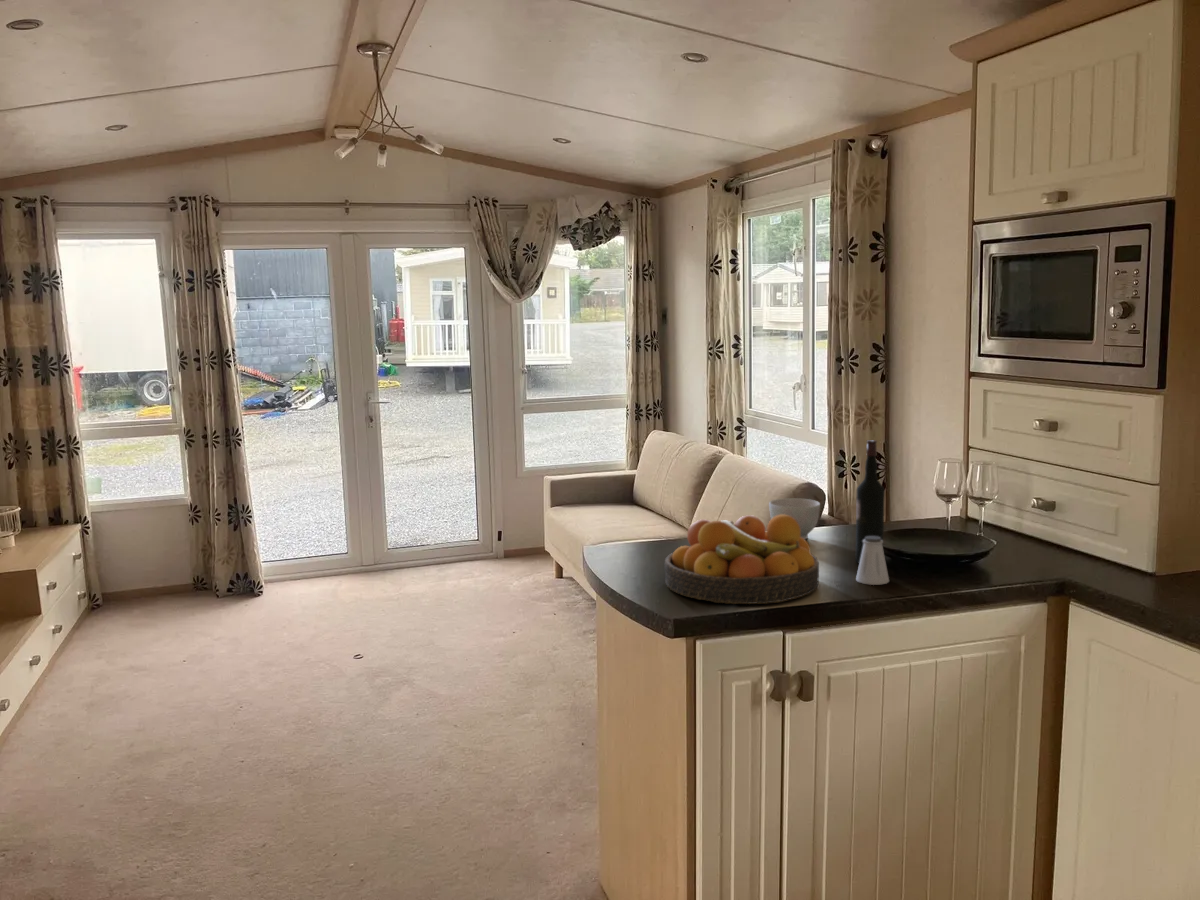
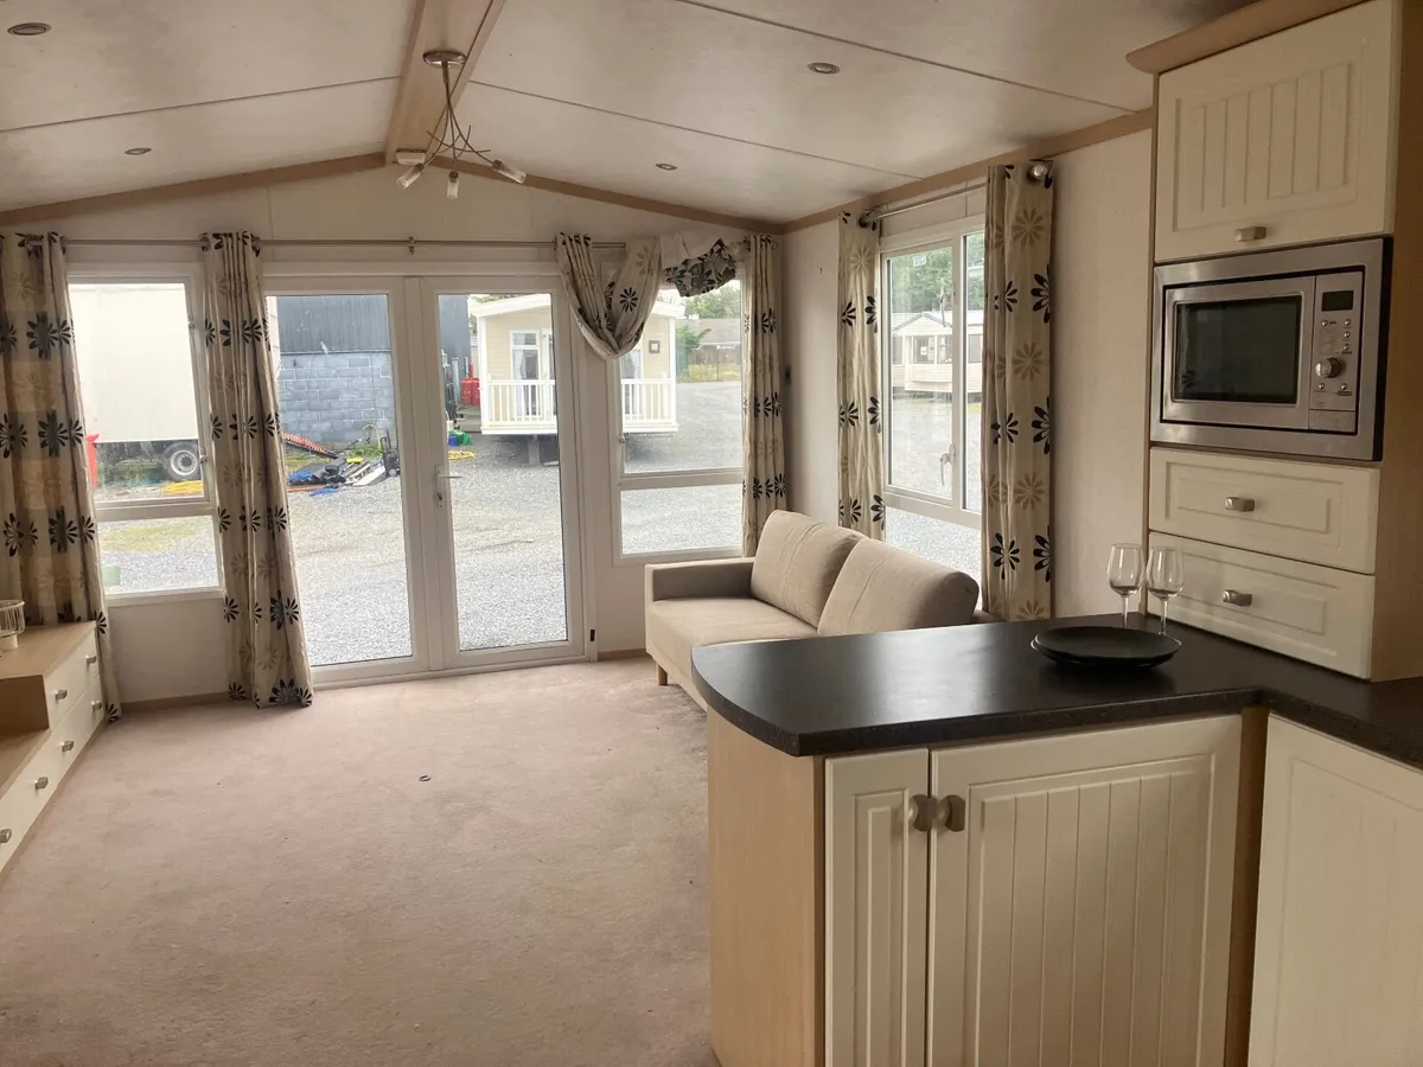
- bowl [768,497,821,540]
- fruit bowl [663,514,820,605]
- wine bottle [854,439,886,564]
- saltshaker [855,536,890,586]
